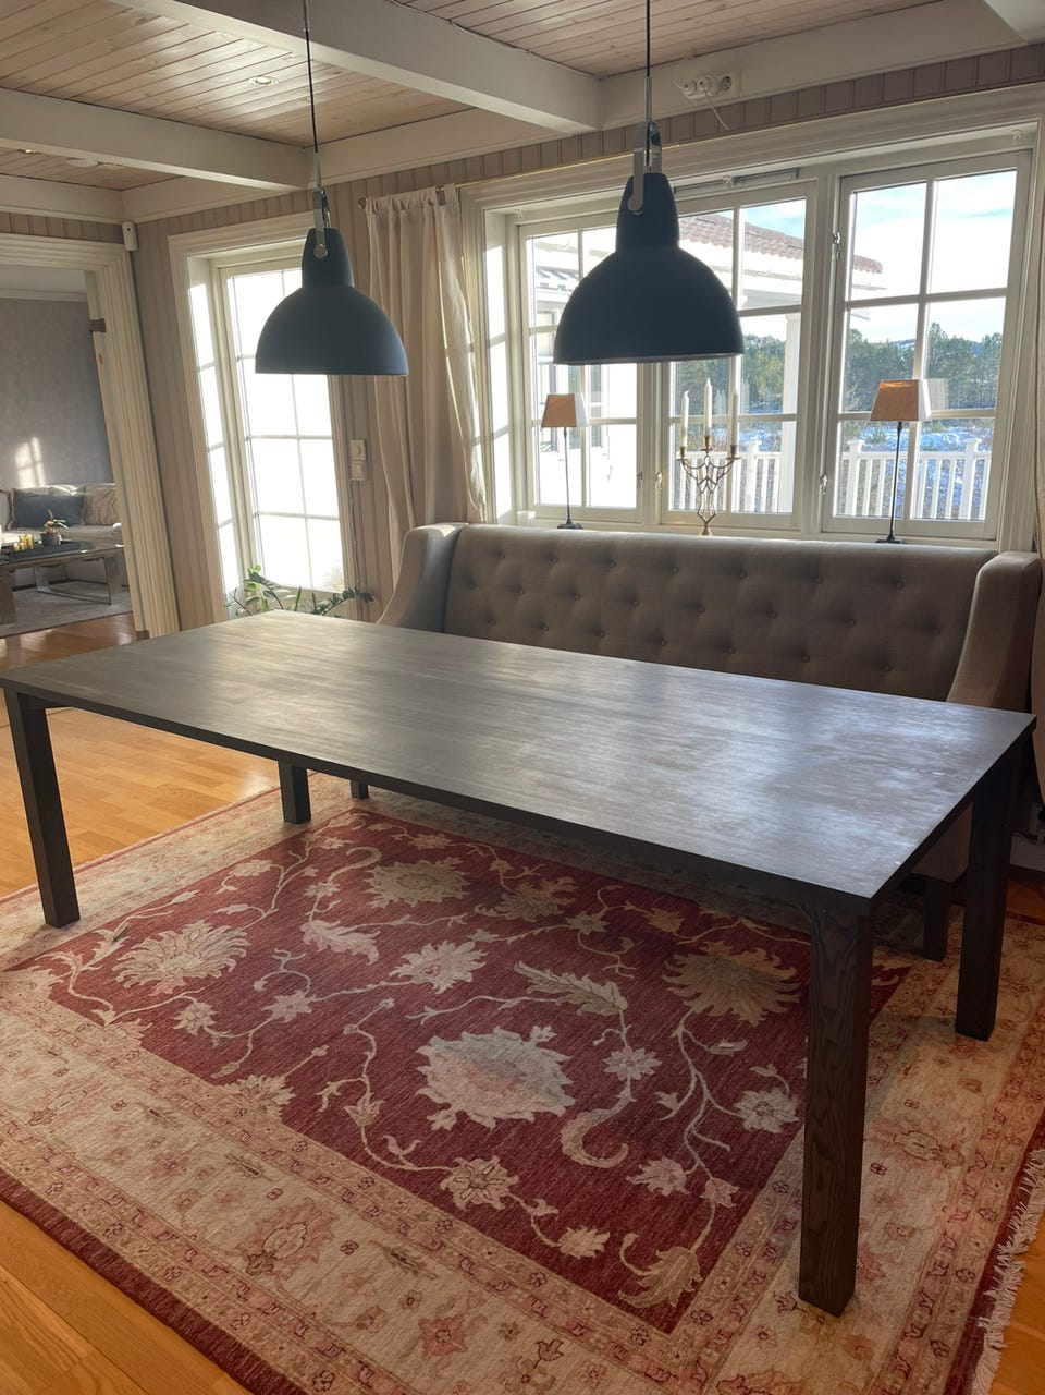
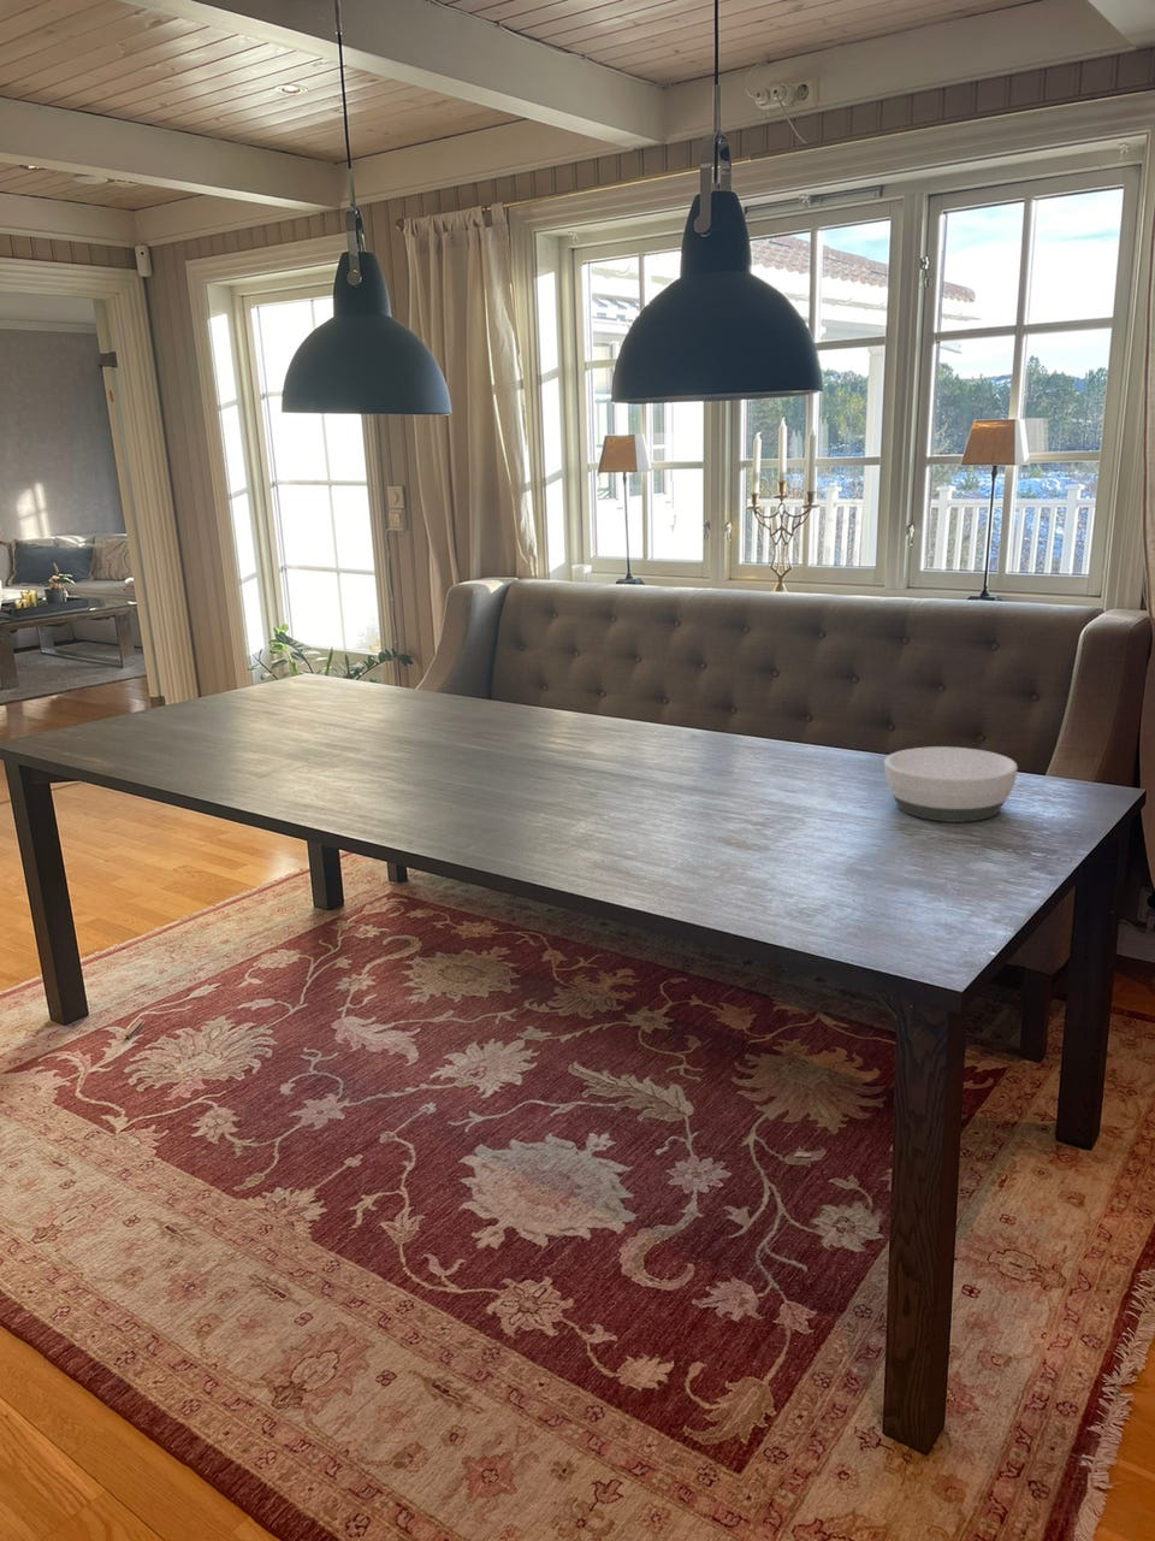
+ bowl [883,745,1019,824]
